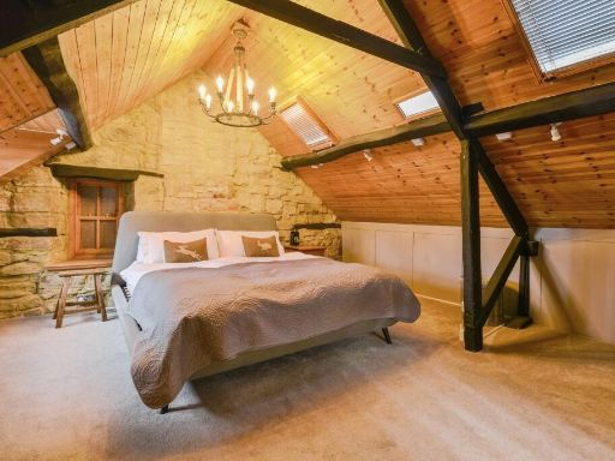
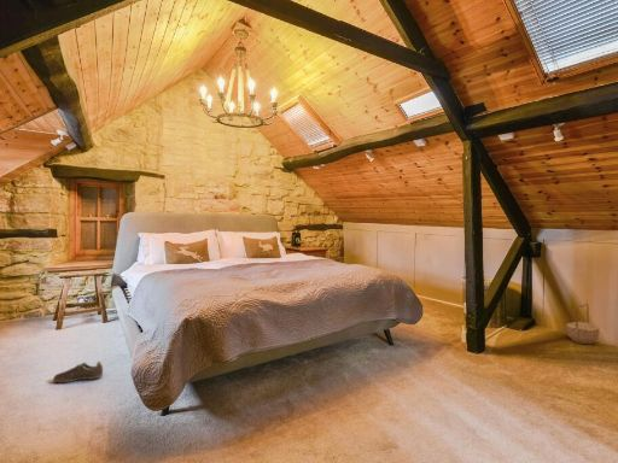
+ basket [565,301,600,345]
+ sneaker [52,361,104,383]
